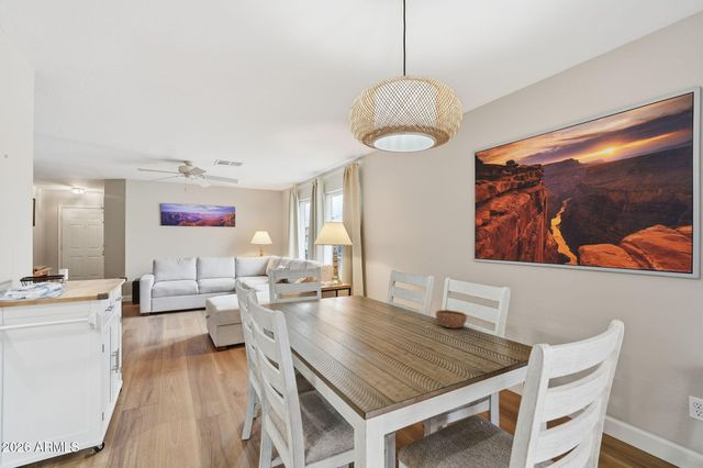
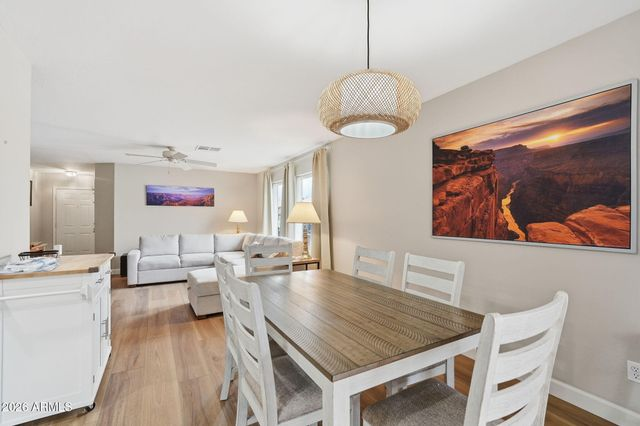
- bowl [435,309,468,330]
